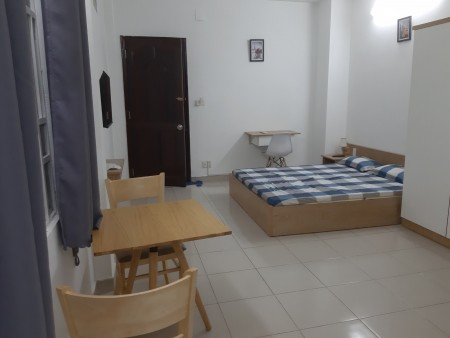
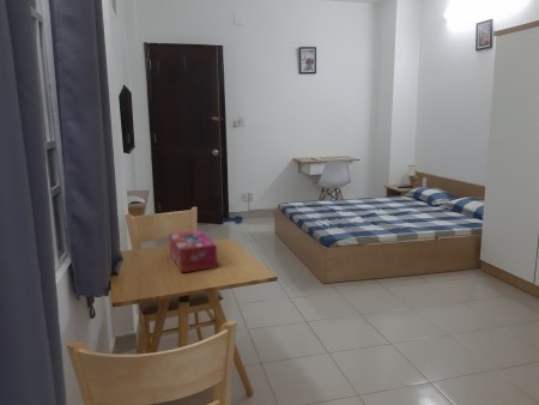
+ tissue box [168,229,218,273]
